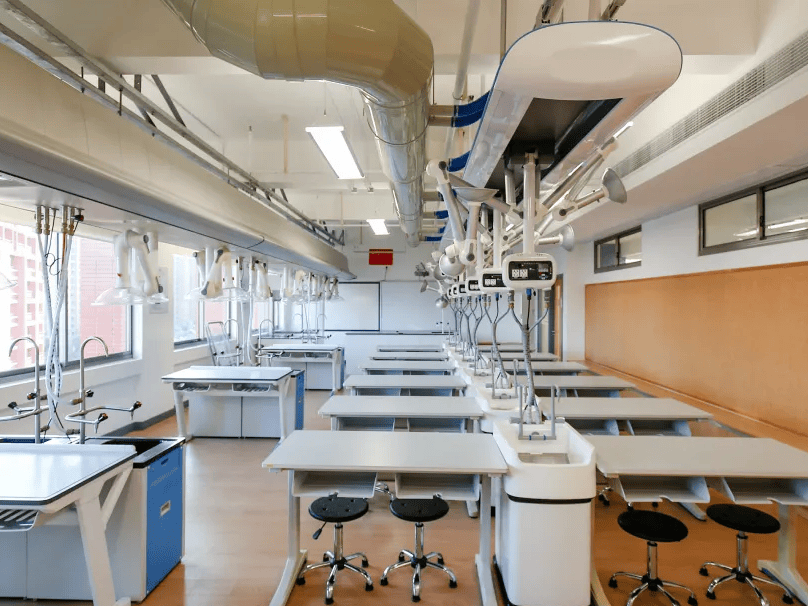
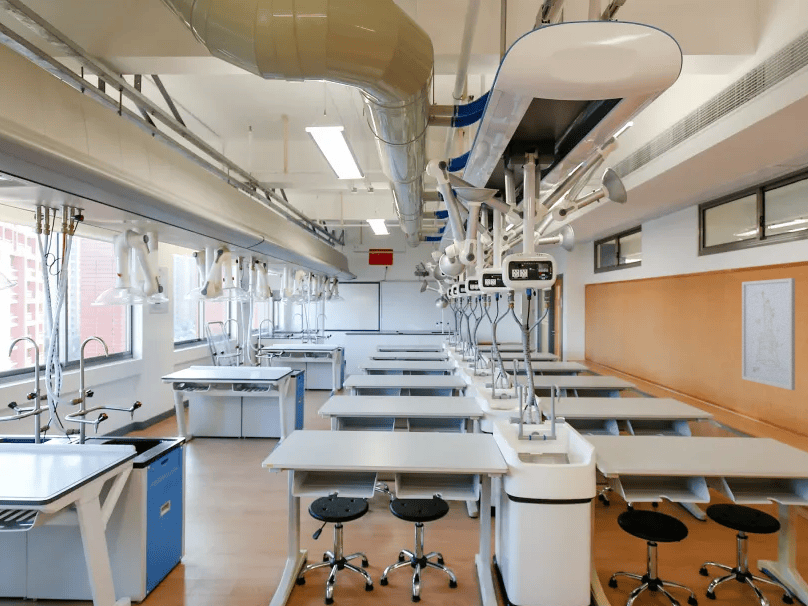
+ wall art [741,277,796,391]
